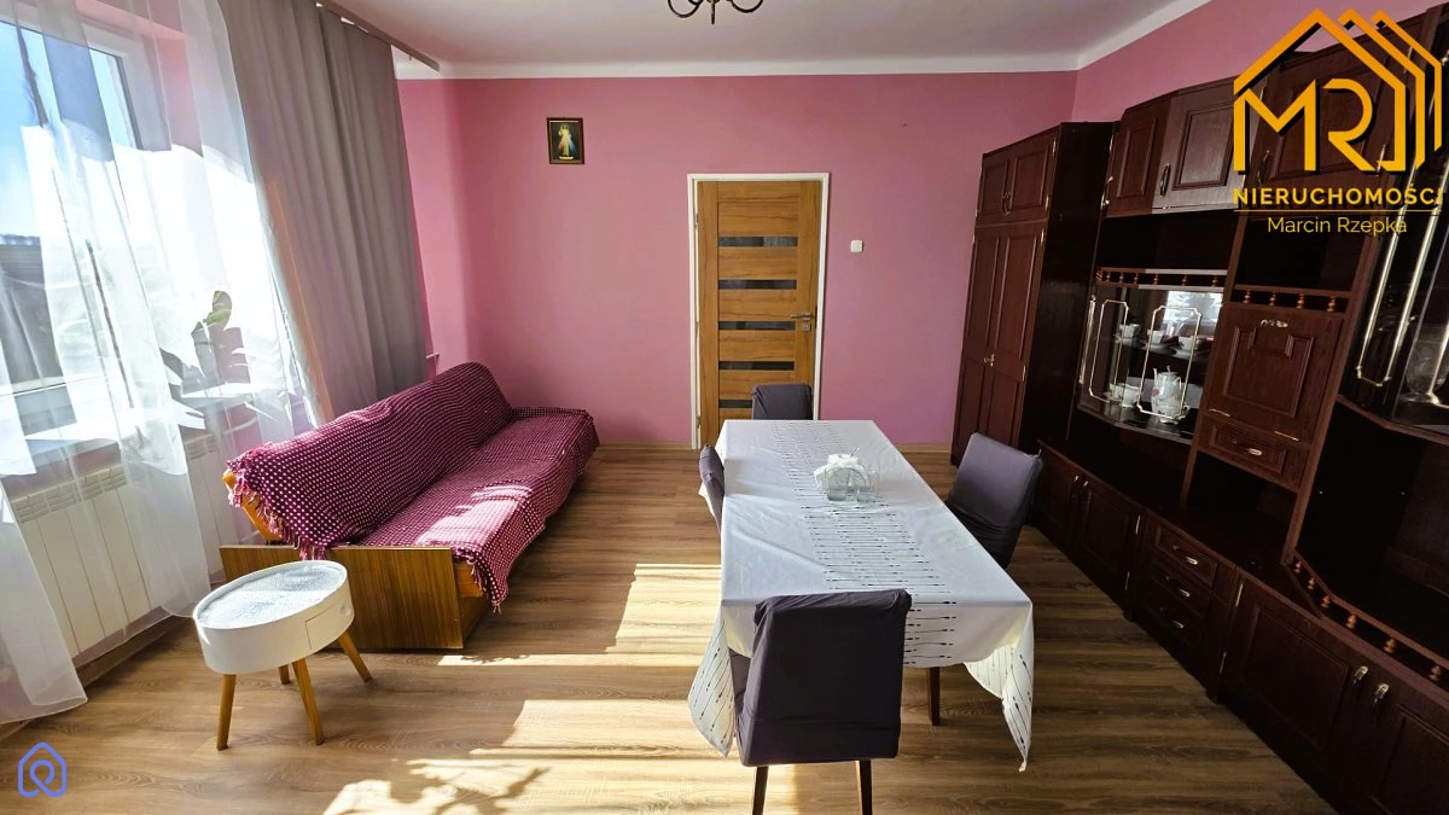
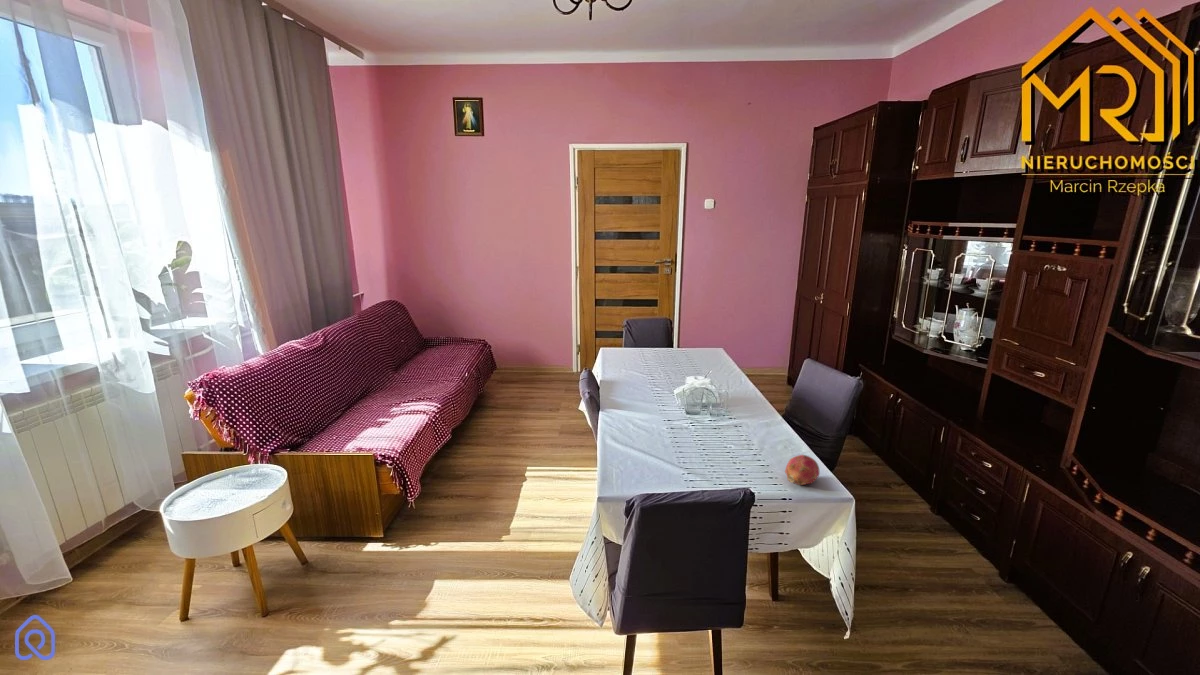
+ fruit [784,454,821,486]
